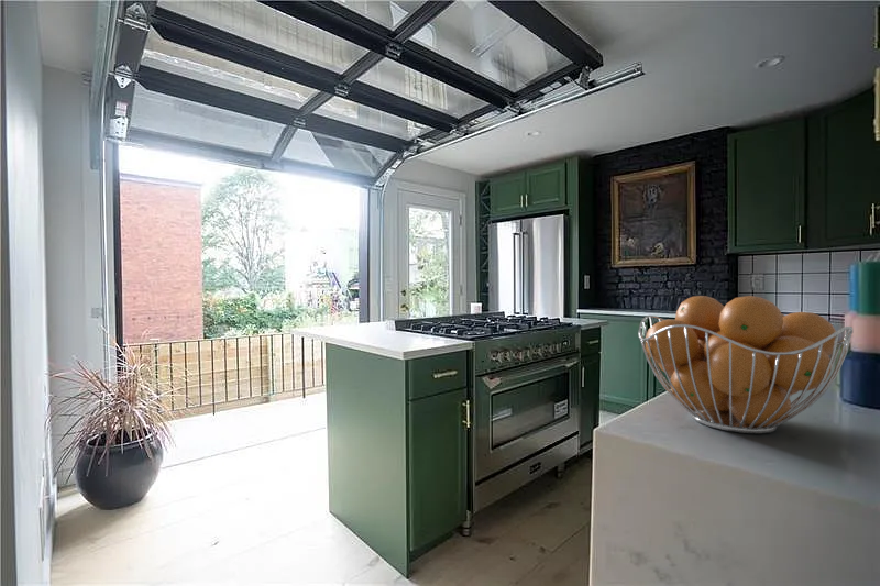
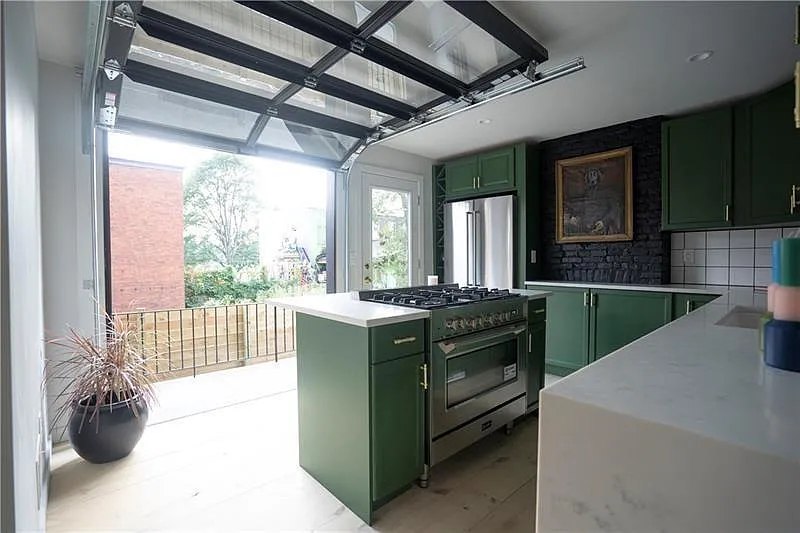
- fruit basket [638,295,855,434]
